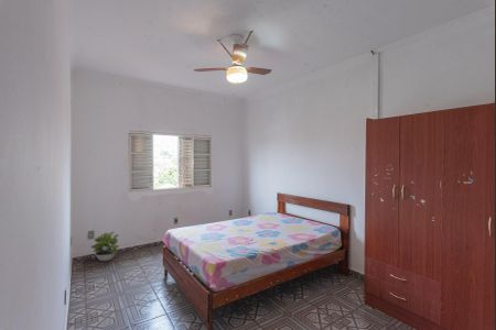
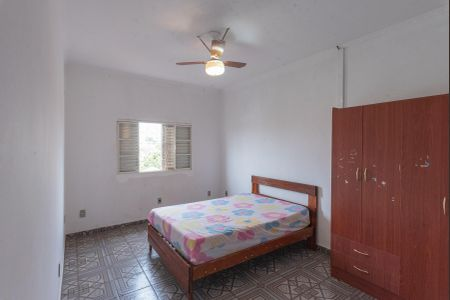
- potted plant [90,231,120,262]
